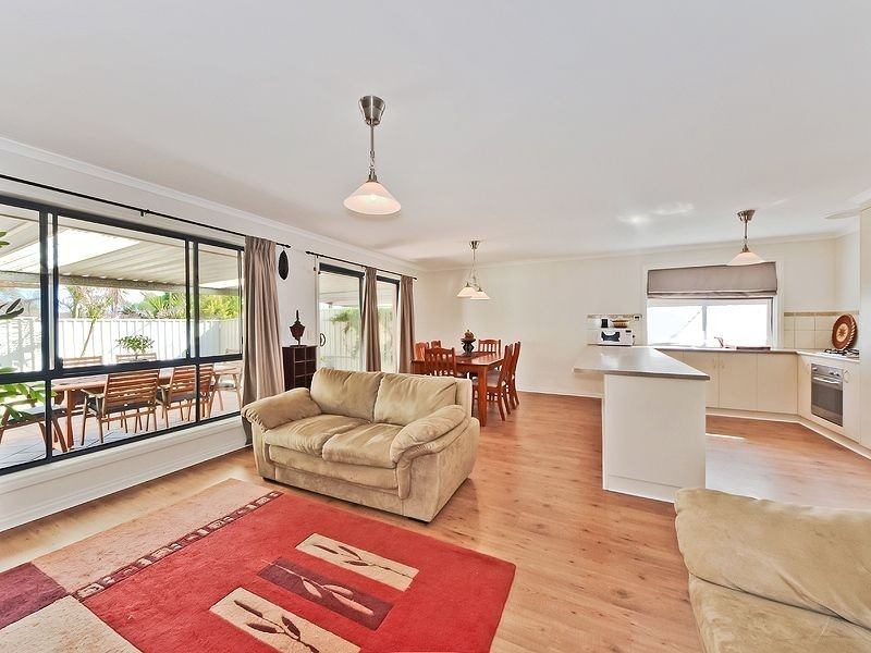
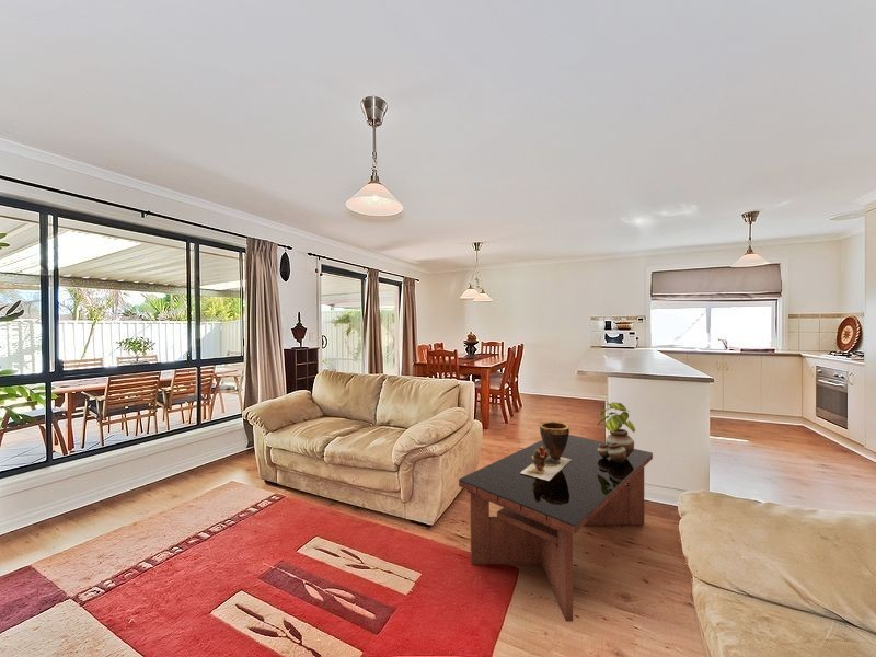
+ potted plant [597,402,636,463]
+ clay pot [521,420,572,481]
+ coffee table [458,434,654,623]
